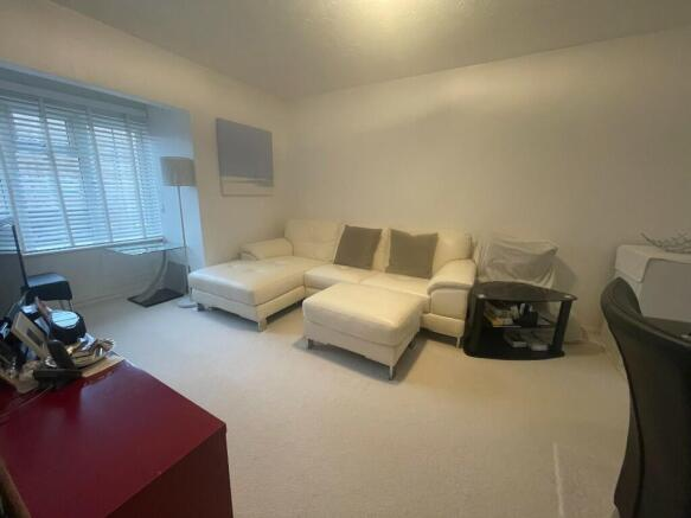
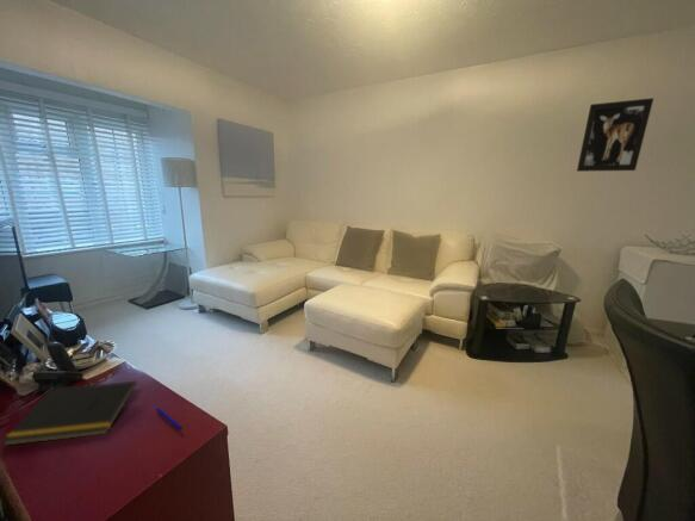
+ wall art [576,97,654,173]
+ notepad [1,380,138,447]
+ pen [155,407,182,430]
